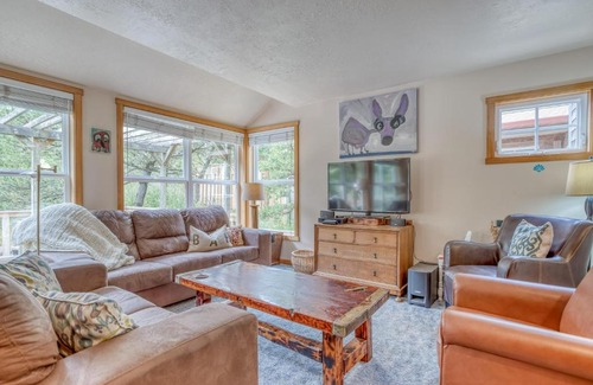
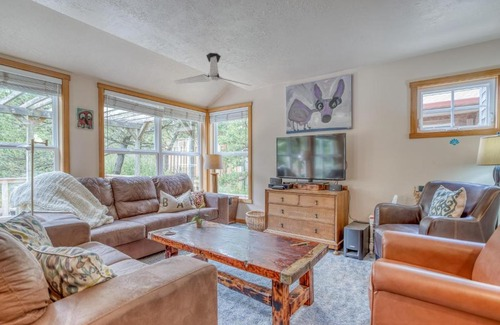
+ potted plant [190,204,209,229]
+ ceiling fan [174,52,252,87]
